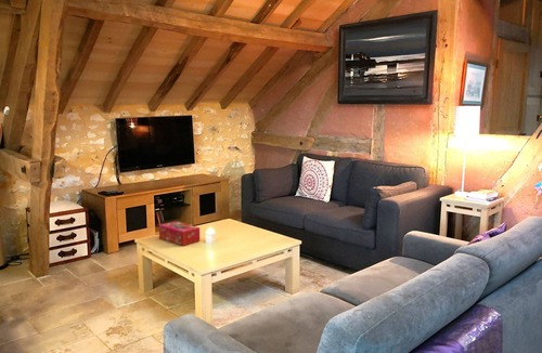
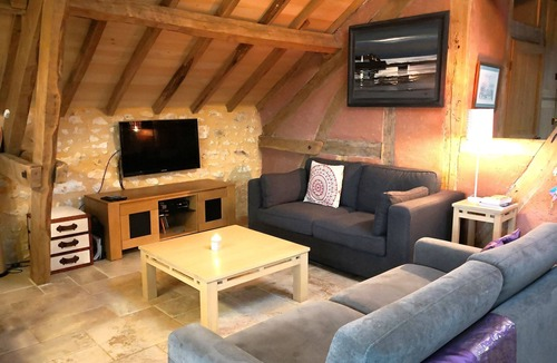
- tissue box [158,221,201,247]
